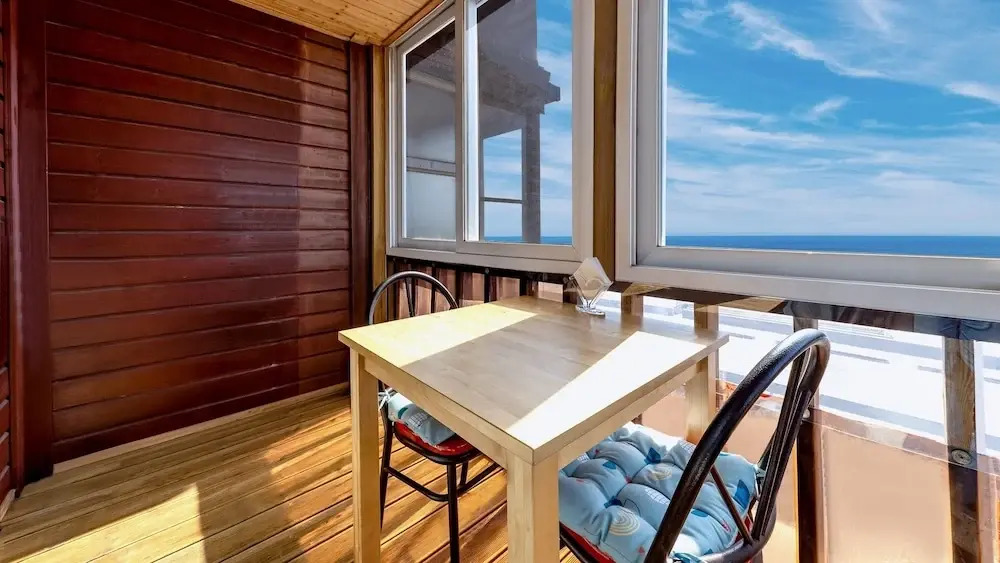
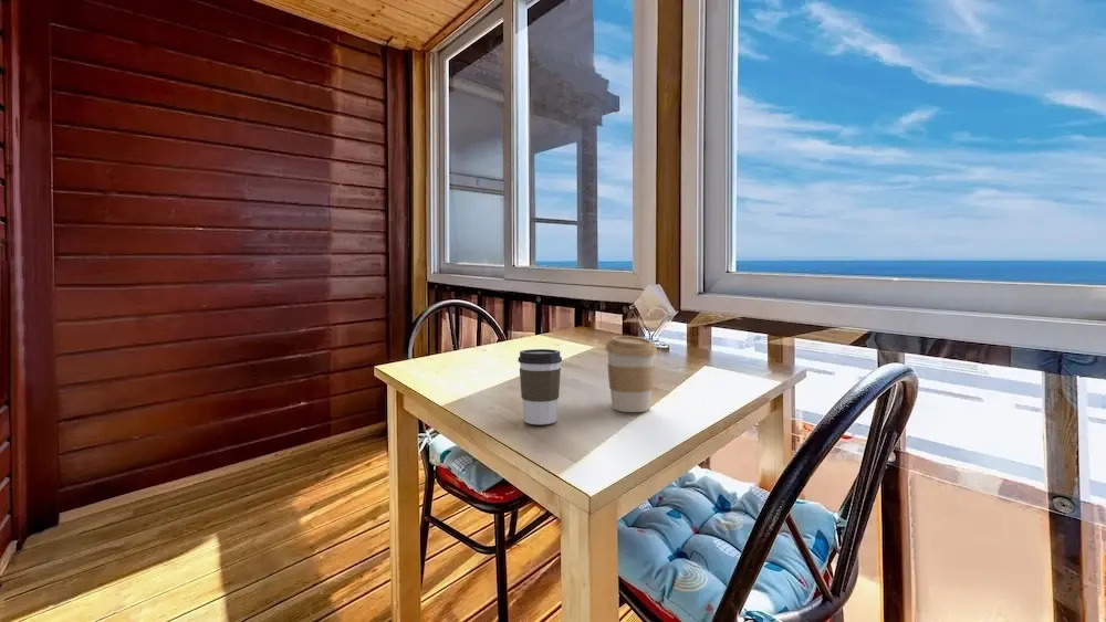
+ coffee cup [517,348,563,425]
+ coffee cup [604,335,658,413]
